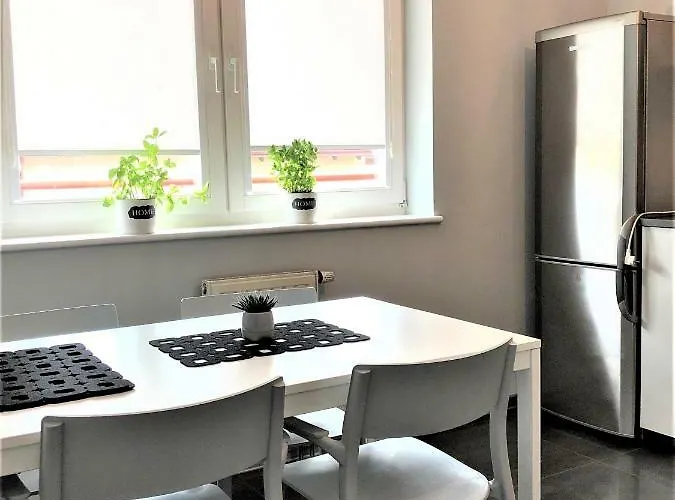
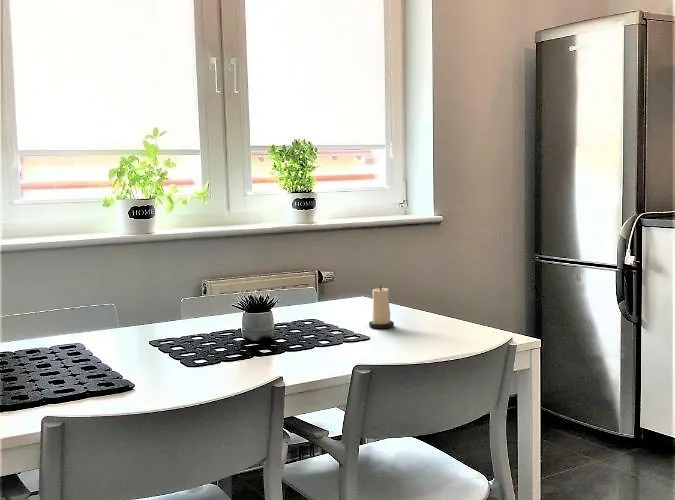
+ candle [368,284,395,329]
